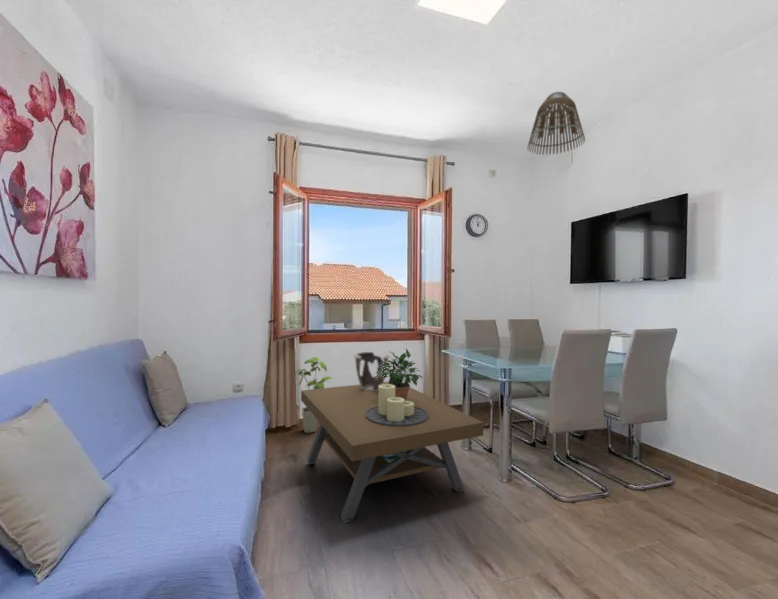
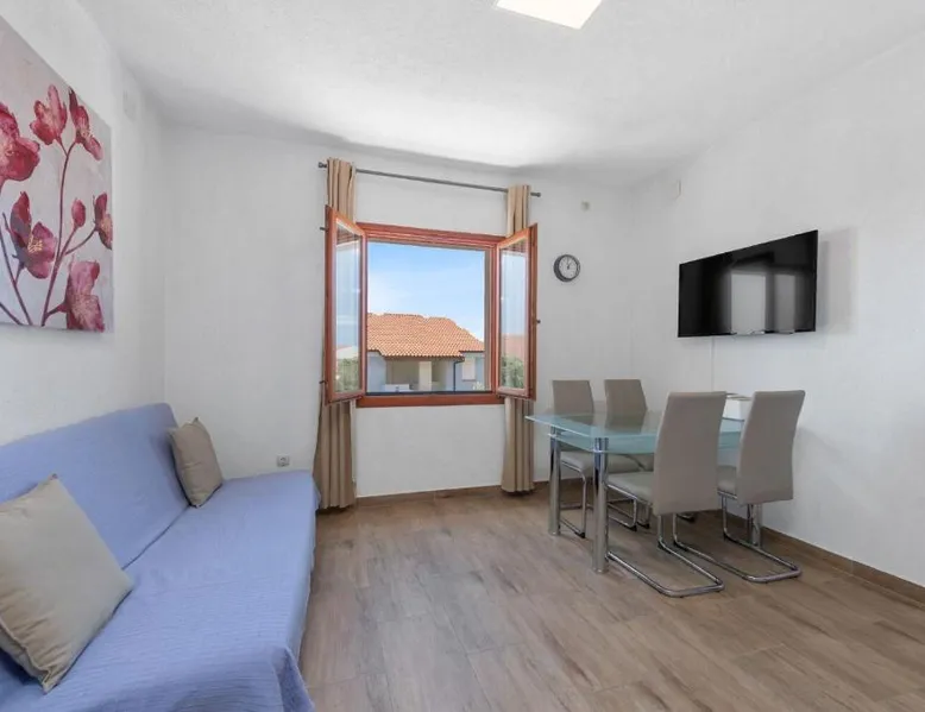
- decorative bowl [353,351,391,391]
- lamp shade [526,91,586,156]
- potted plant [375,348,424,401]
- coffee table [300,381,485,524]
- house plant [294,356,335,434]
